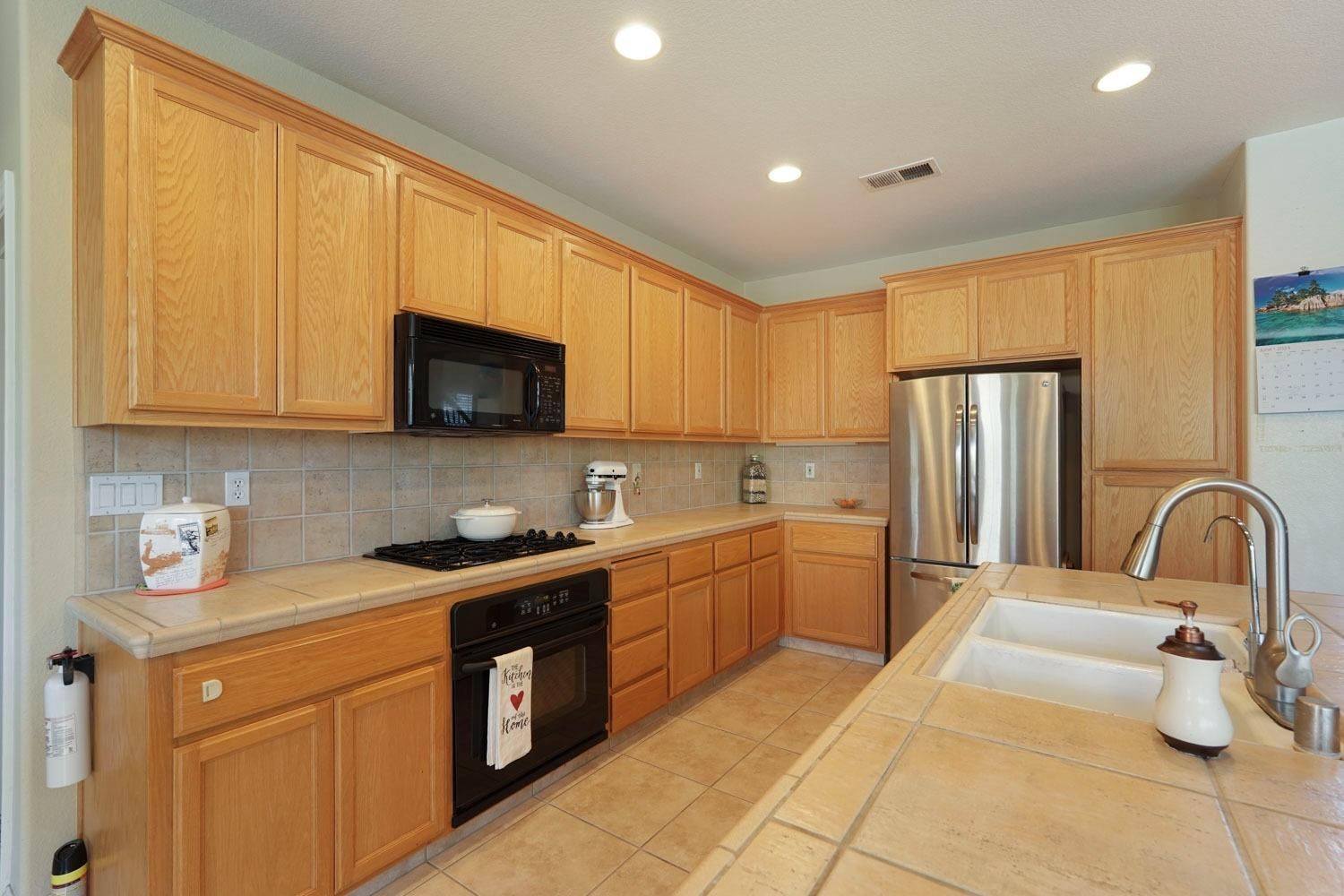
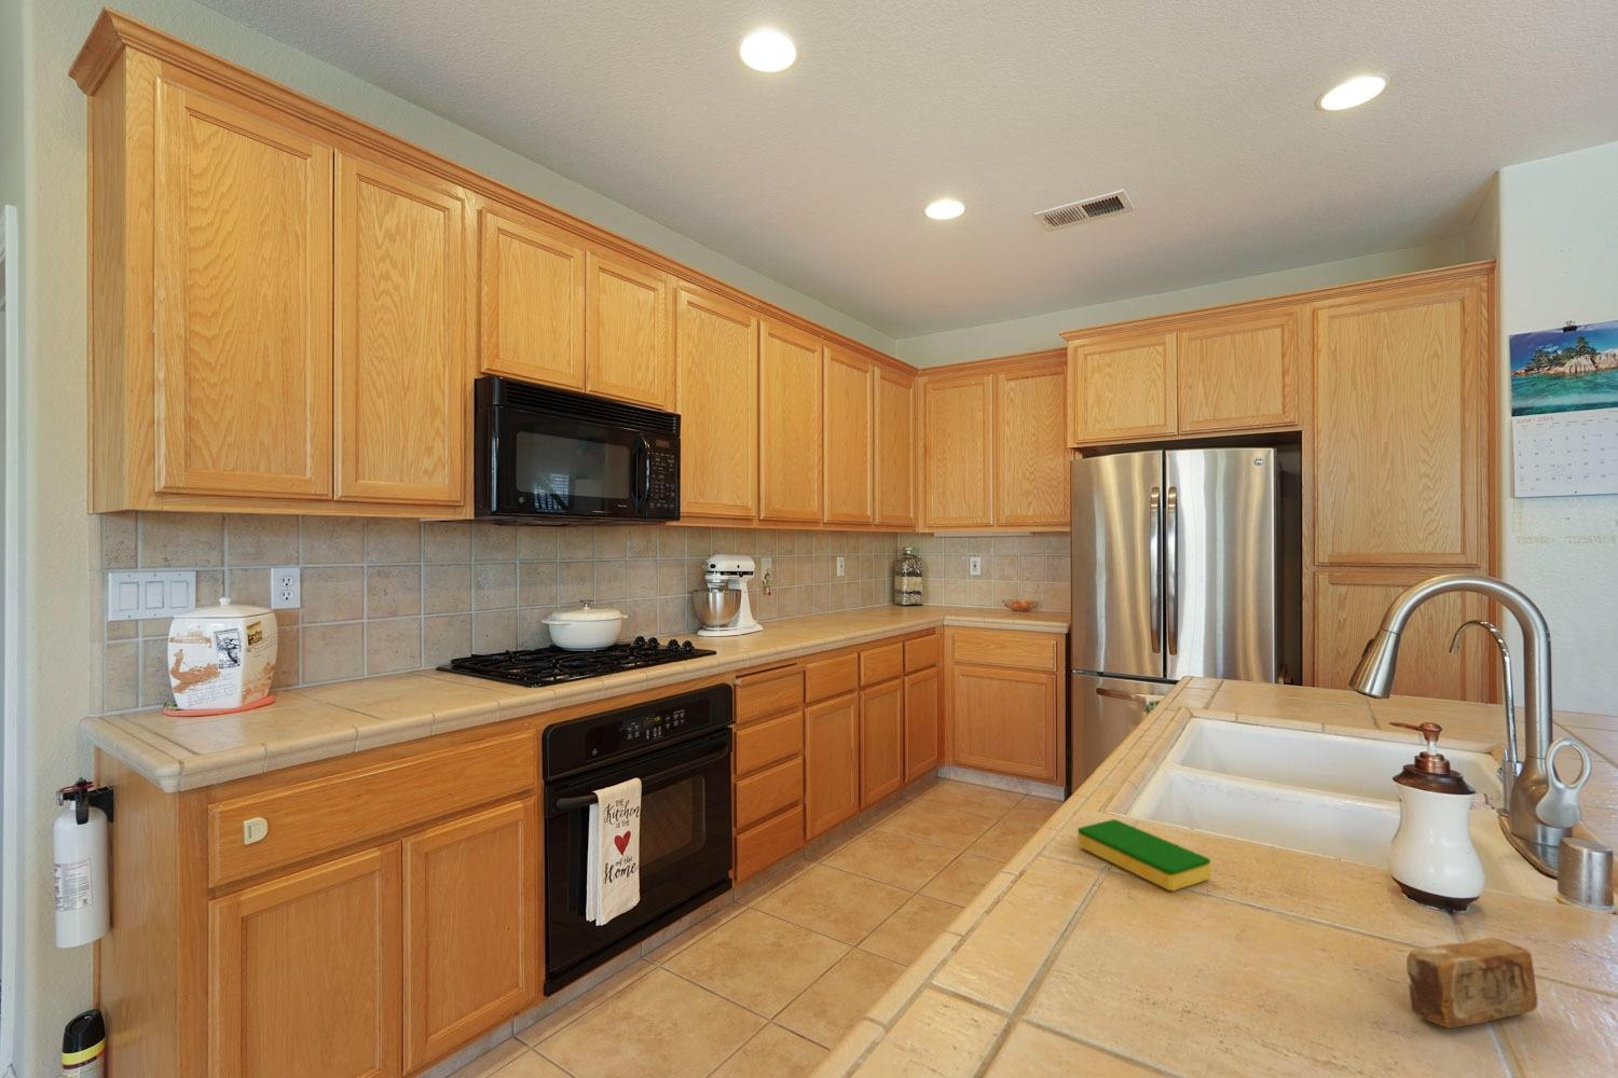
+ dish sponge [1076,818,1211,892]
+ soap bar [1405,937,1539,1030]
